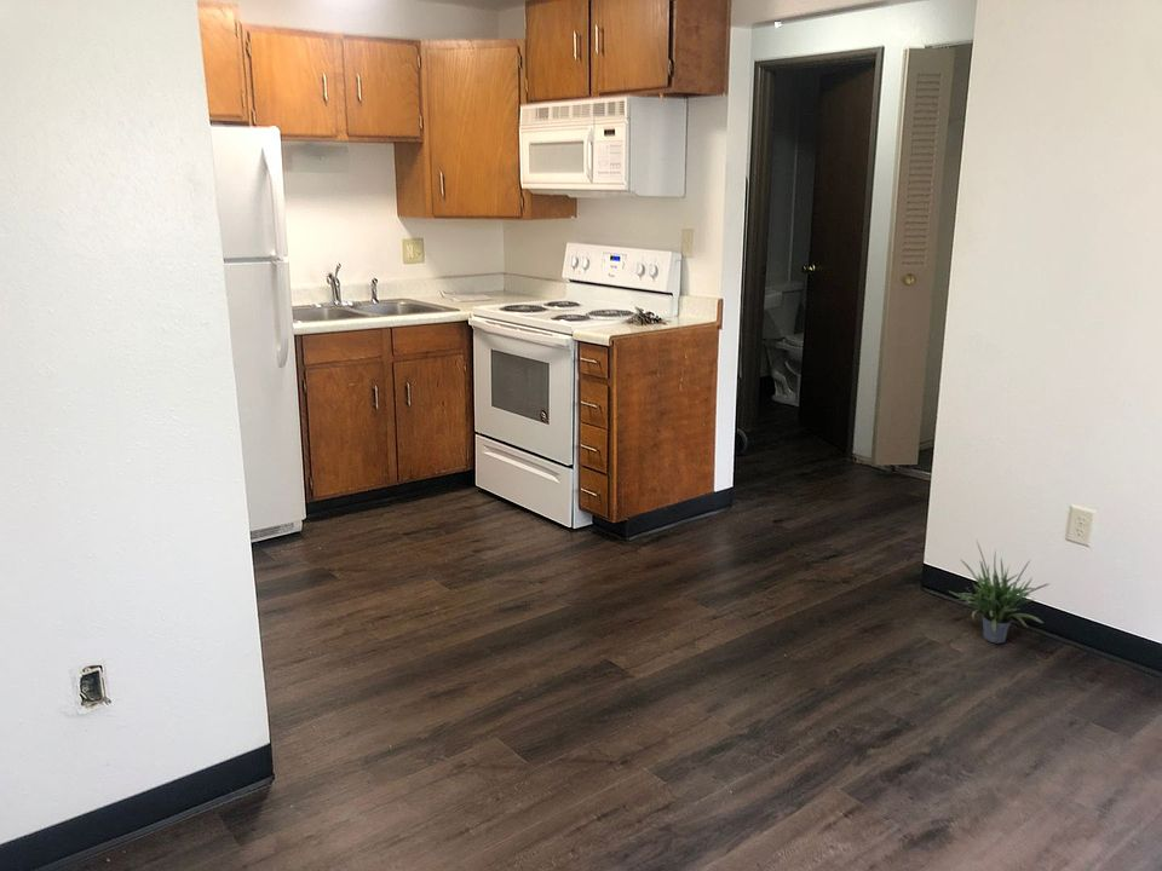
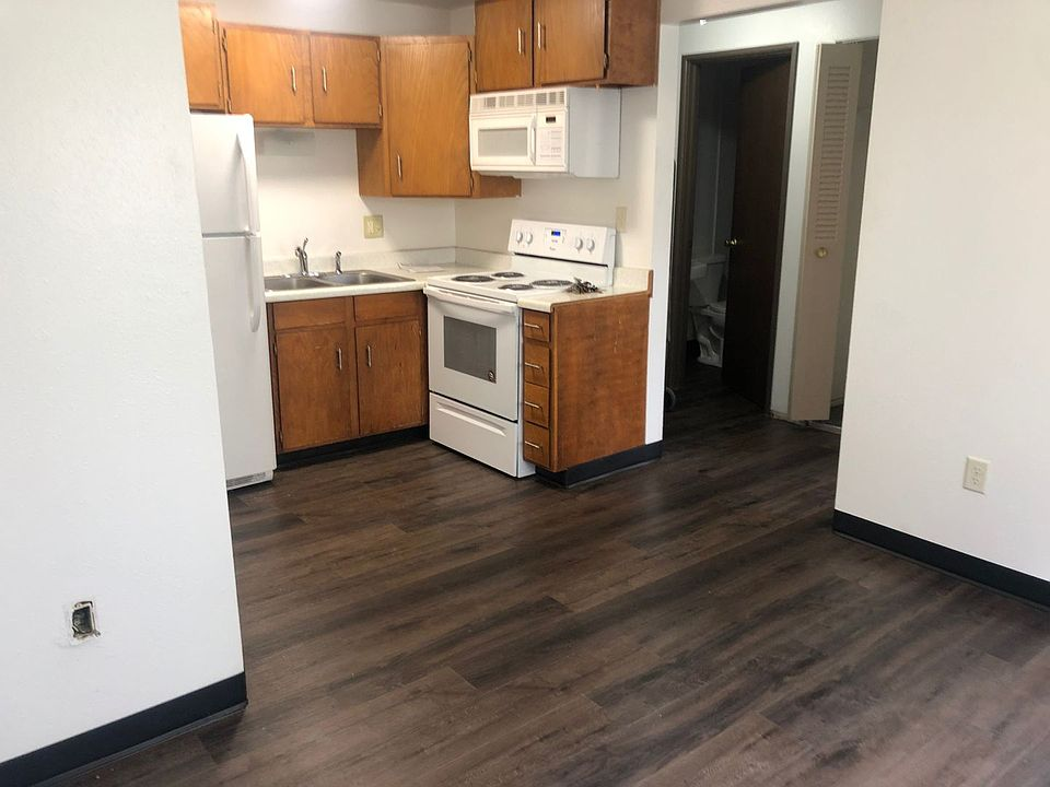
- potted plant [947,540,1052,645]
